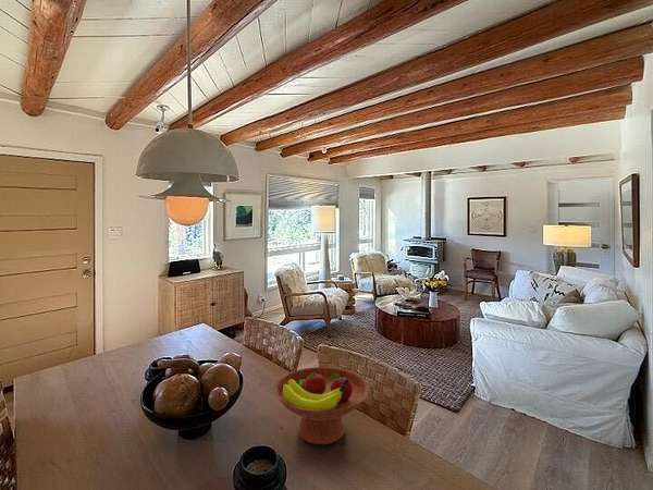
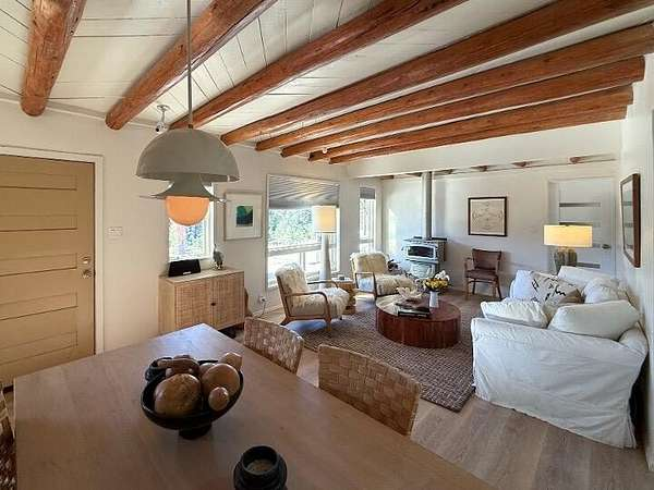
- fruit bowl [272,366,371,445]
